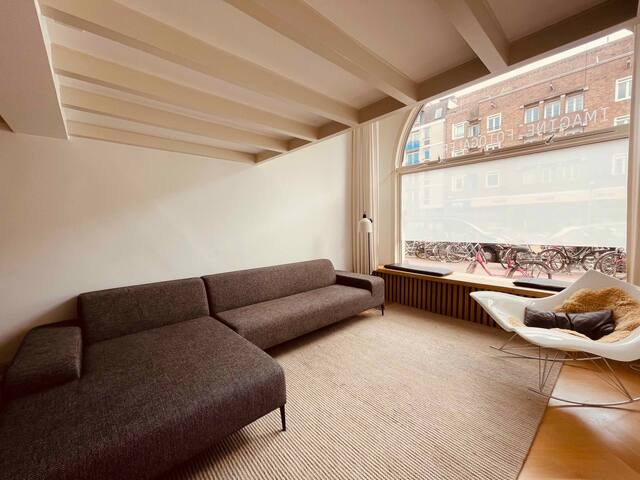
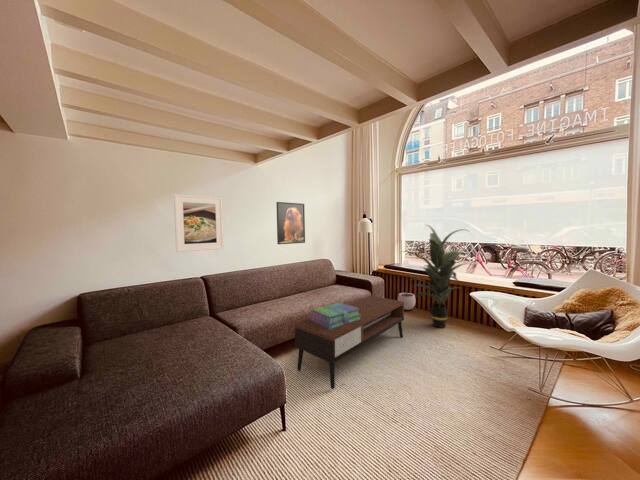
+ indoor plant [401,224,472,329]
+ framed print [173,193,225,253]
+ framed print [276,201,306,245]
+ coffee table [294,295,405,390]
+ plant pot [397,288,417,311]
+ stack of books [309,302,361,329]
